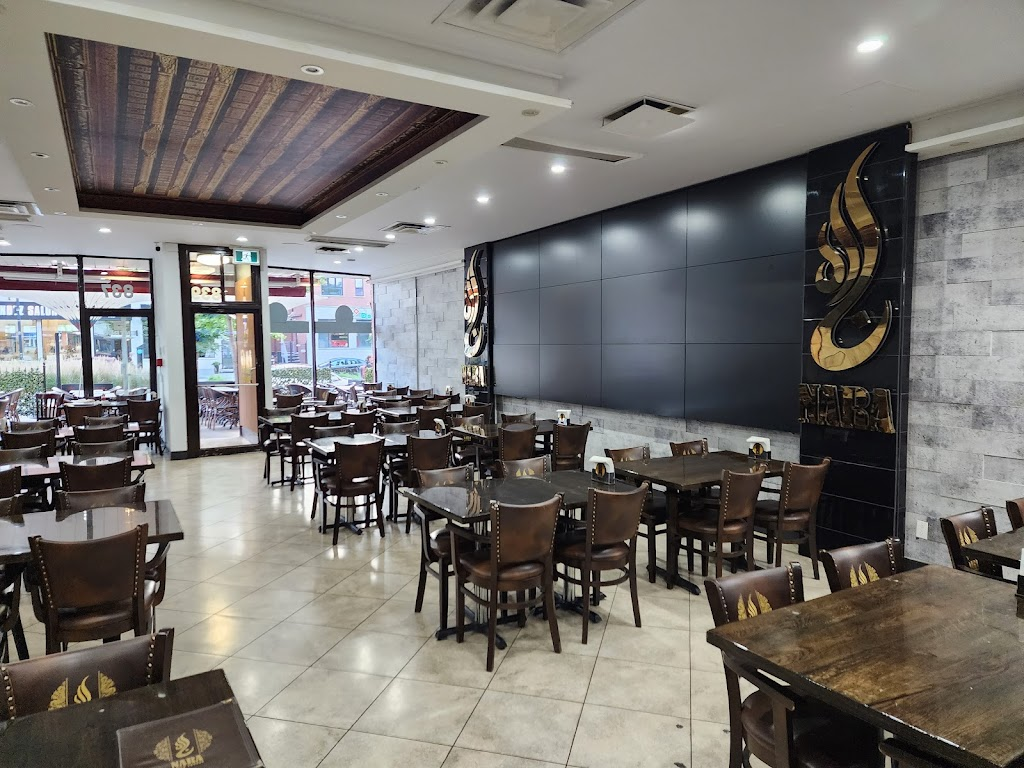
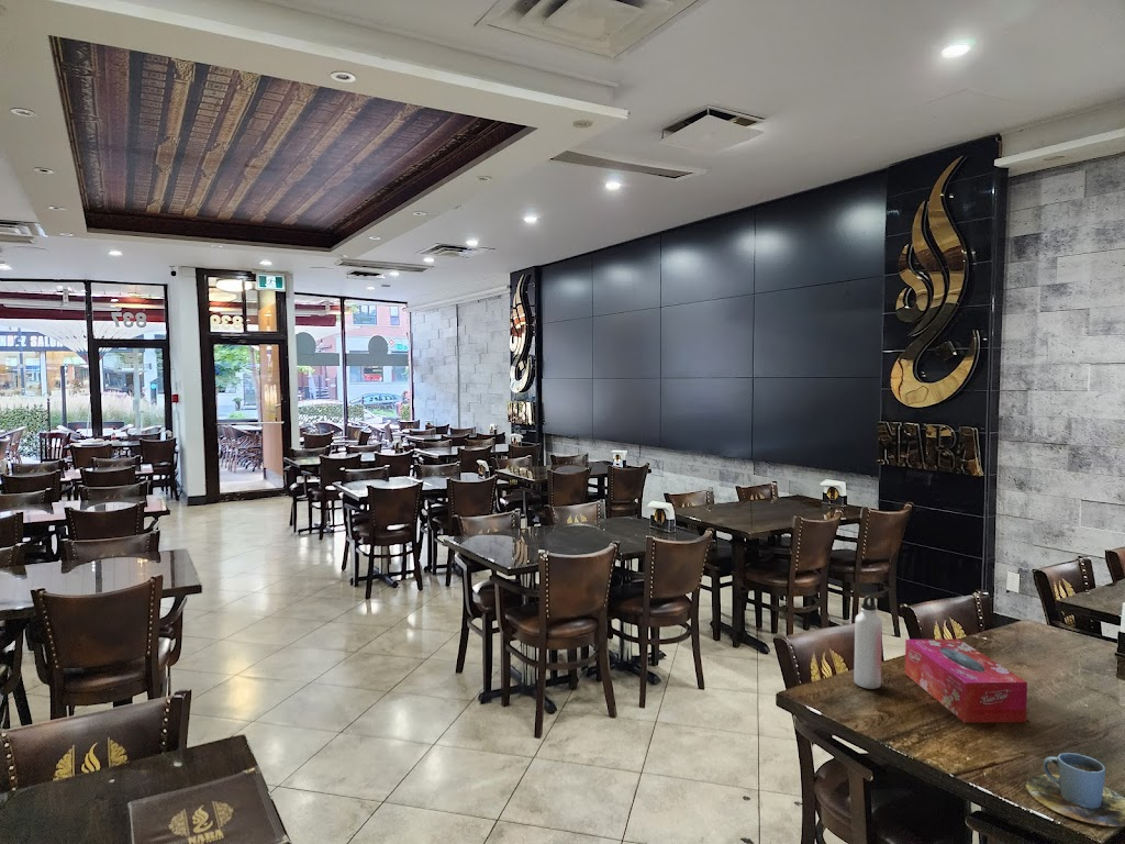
+ cup [1025,752,1125,828]
+ water bottle [853,593,883,690]
+ tissue box [904,638,1028,723]
